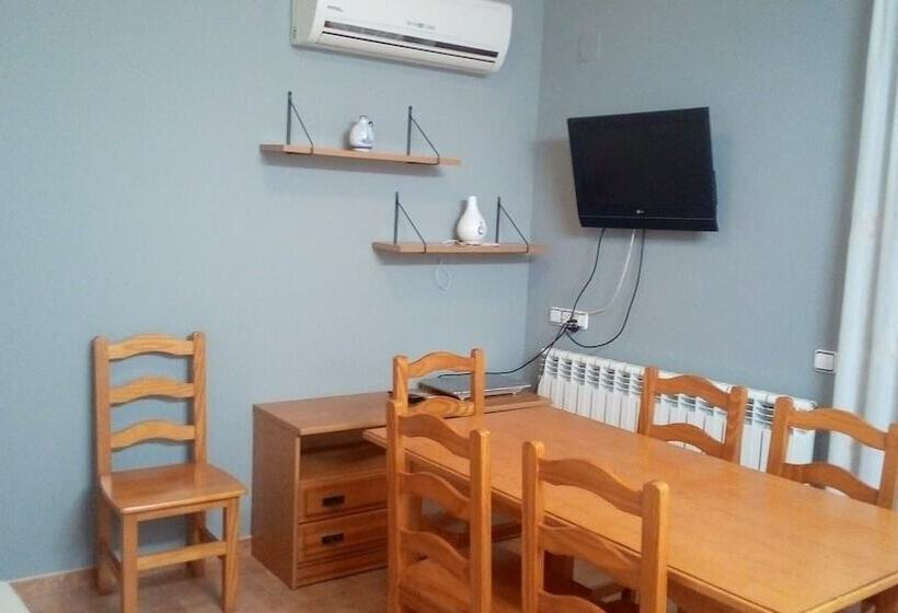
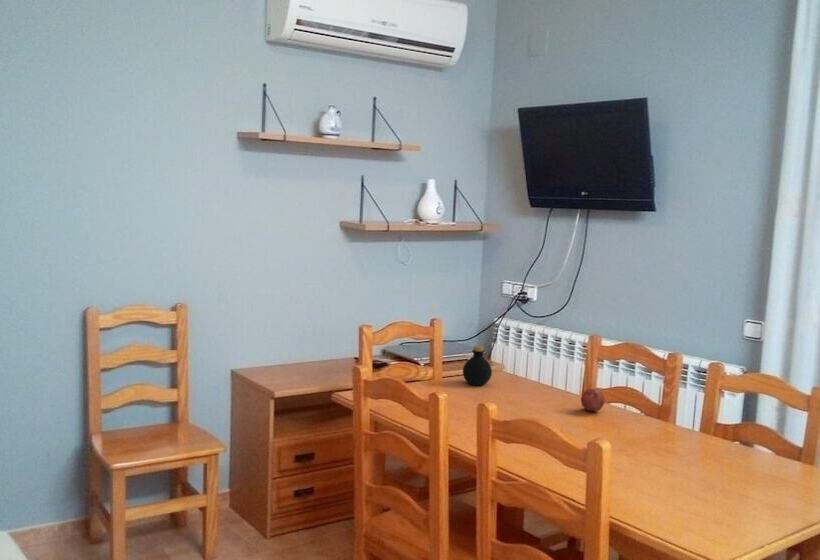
+ bottle [462,345,493,387]
+ fruit [580,387,606,412]
